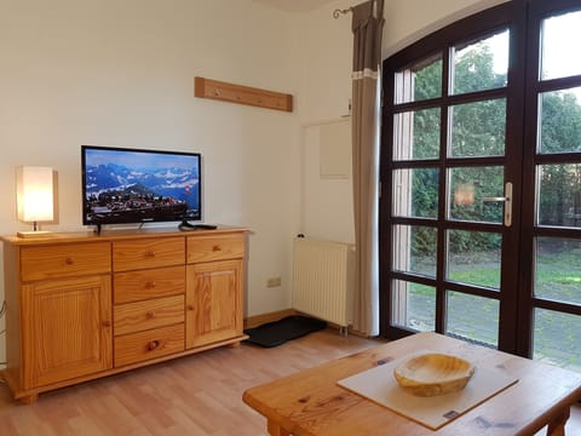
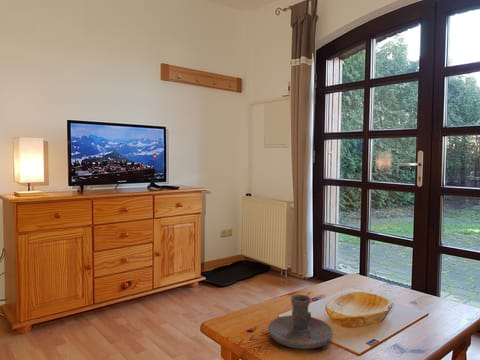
+ candle holder [267,294,334,350]
